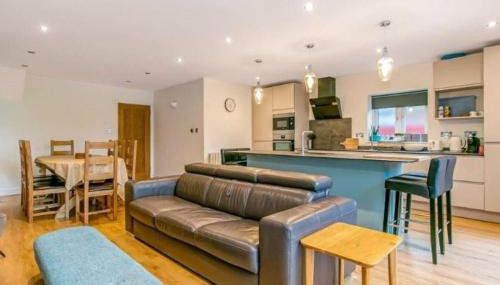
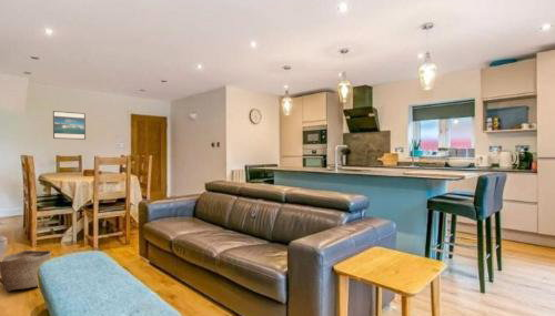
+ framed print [52,110,87,141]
+ basket [0,248,52,293]
